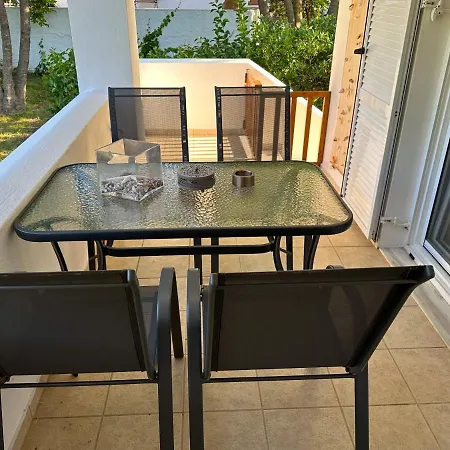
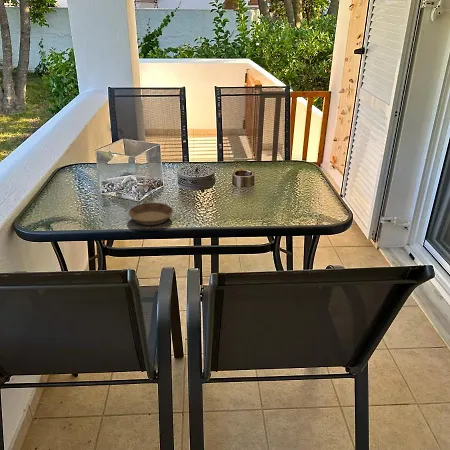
+ saucer [128,202,174,226]
